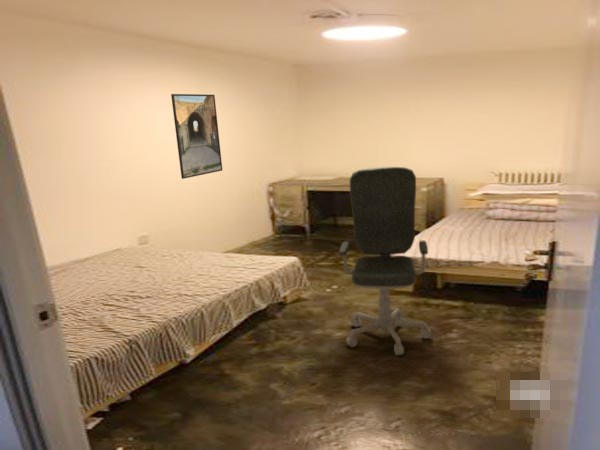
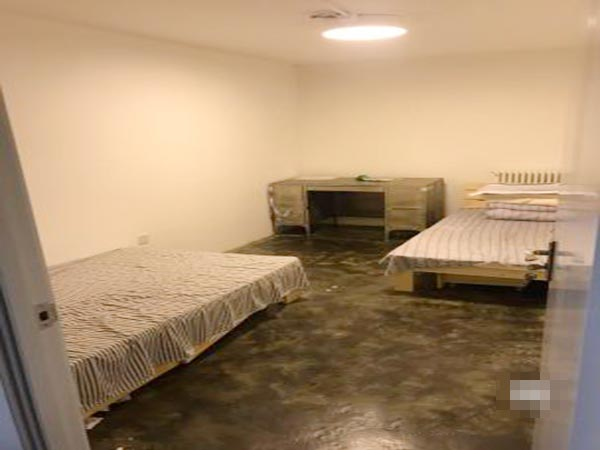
- office chair [338,166,432,357]
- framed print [170,93,223,180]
